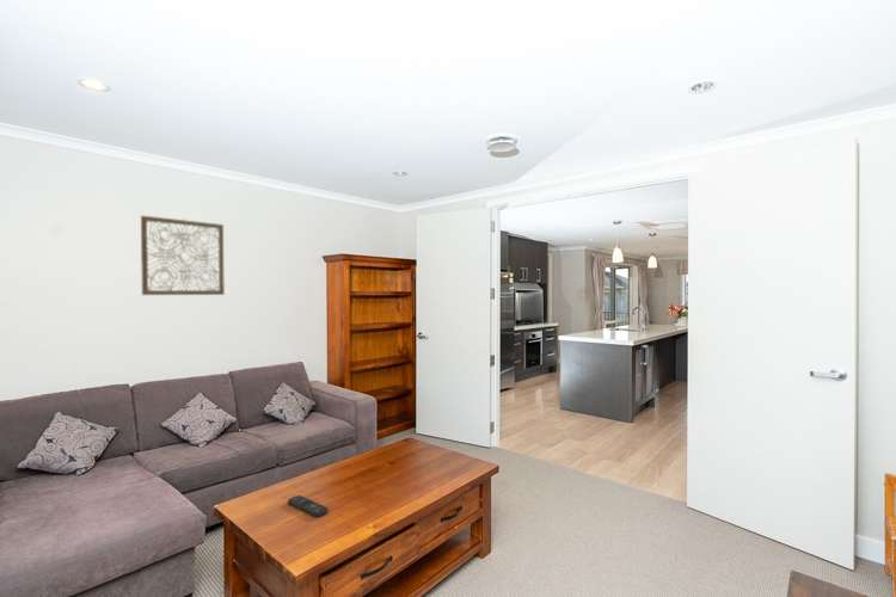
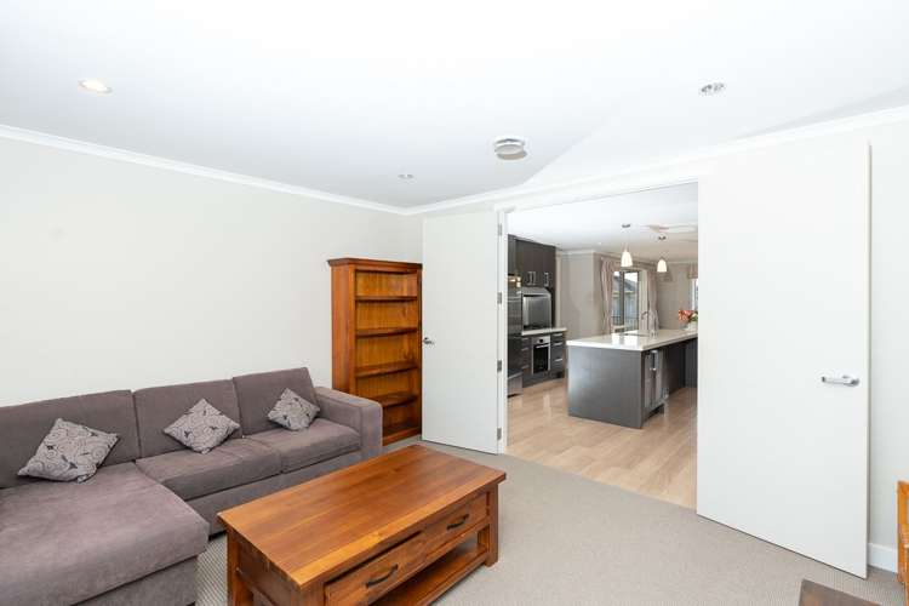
- wall art [140,215,226,296]
- remote control [287,494,329,518]
